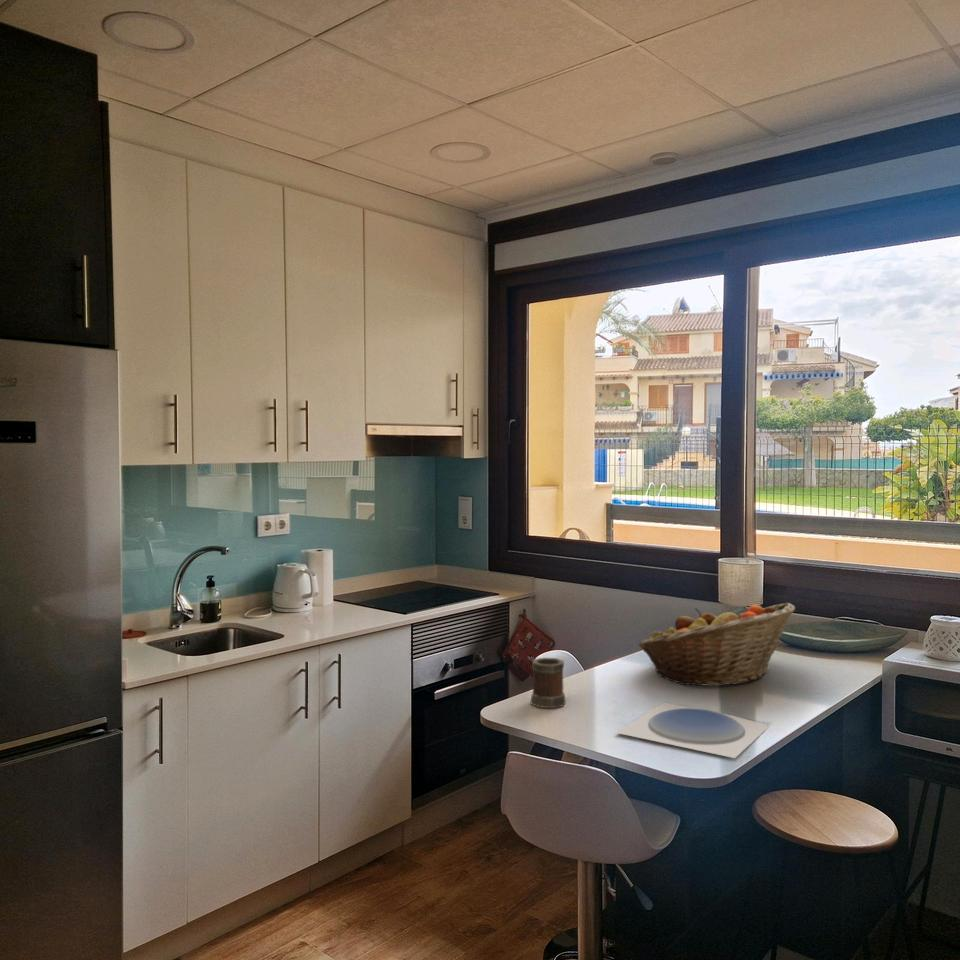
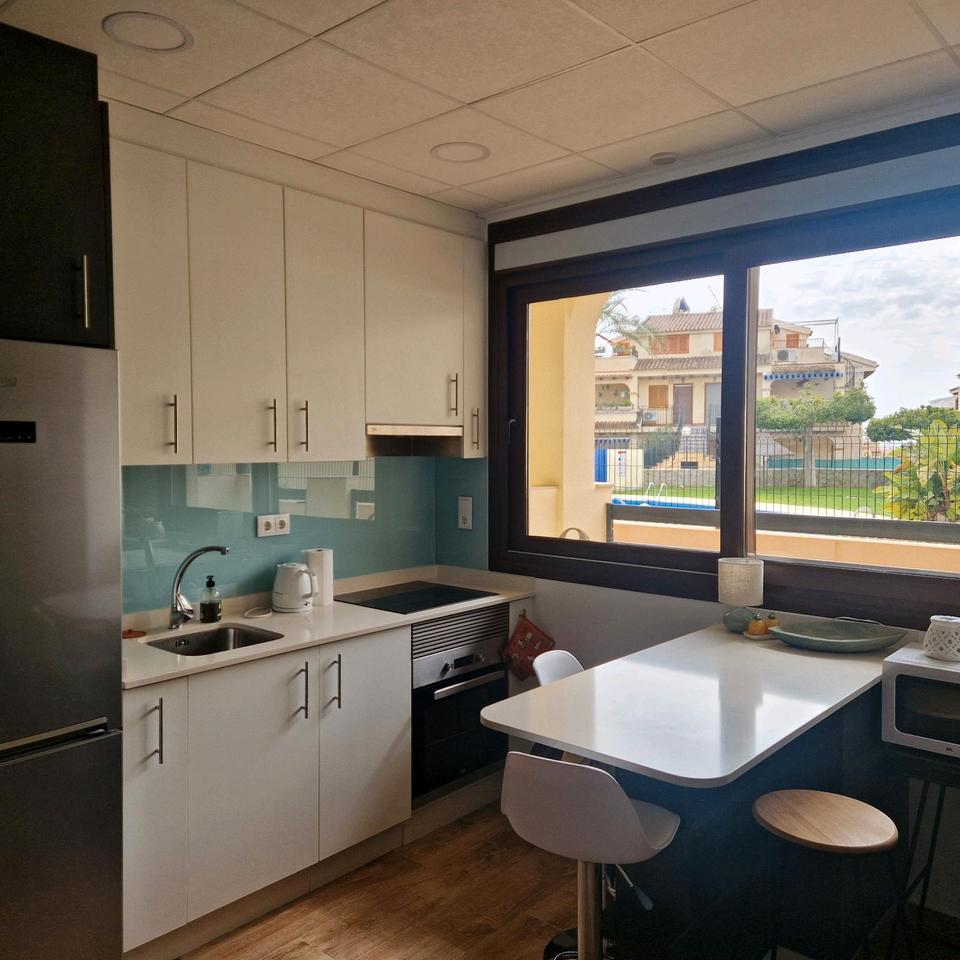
- fruit basket [638,602,796,687]
- plate [615,702,770,759]
- mug [529,656,567,709]
